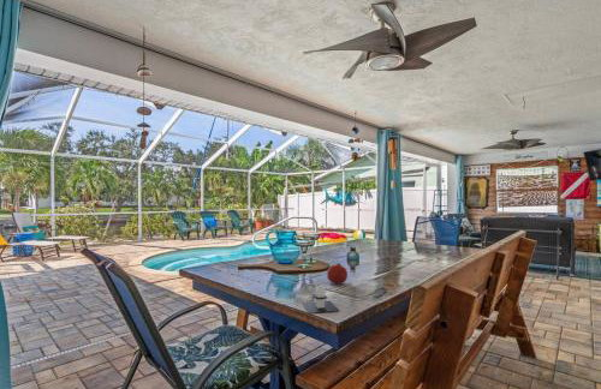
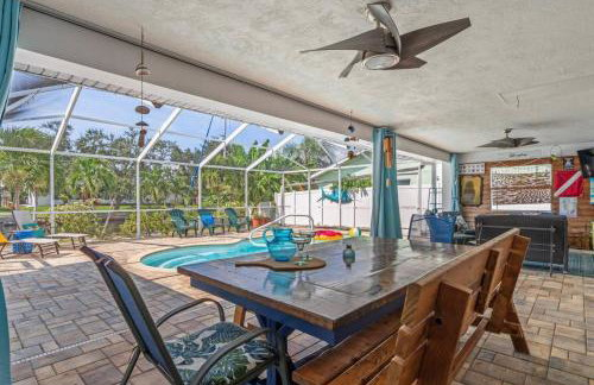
- fruit [326,262,349,285]
- architectural model [302,285,340,315]
